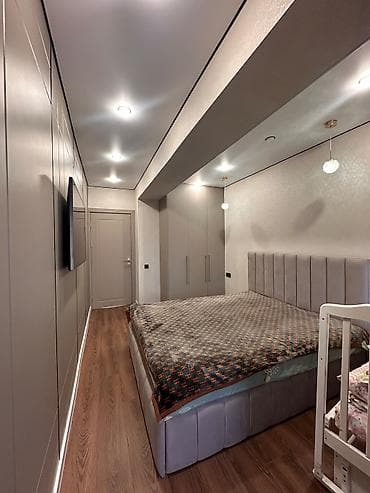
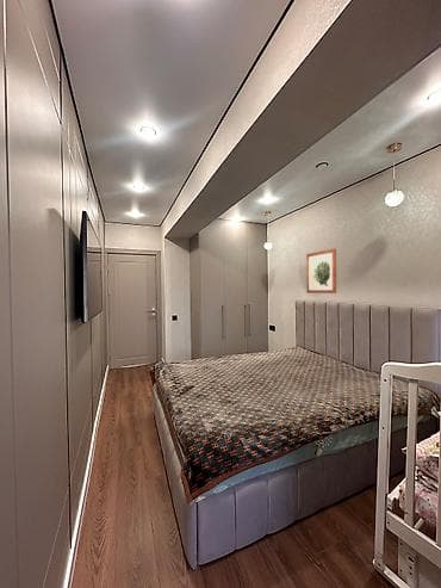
+ wall art [305,248,337,295]
